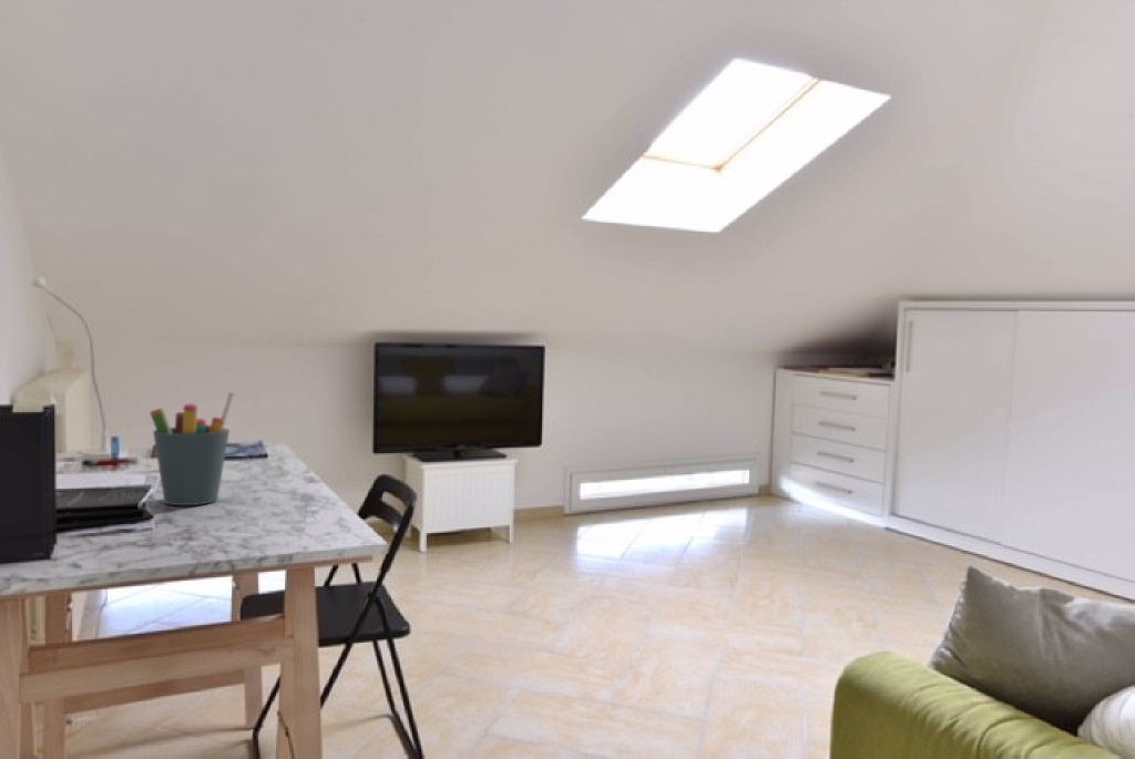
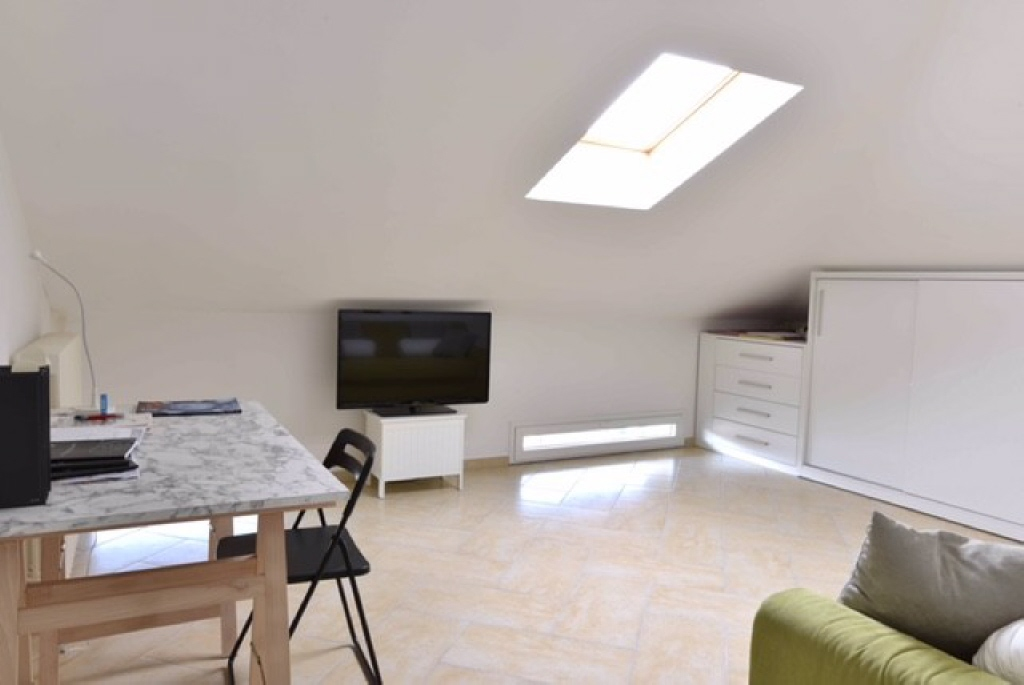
- pen holder [149,391,235,506]
